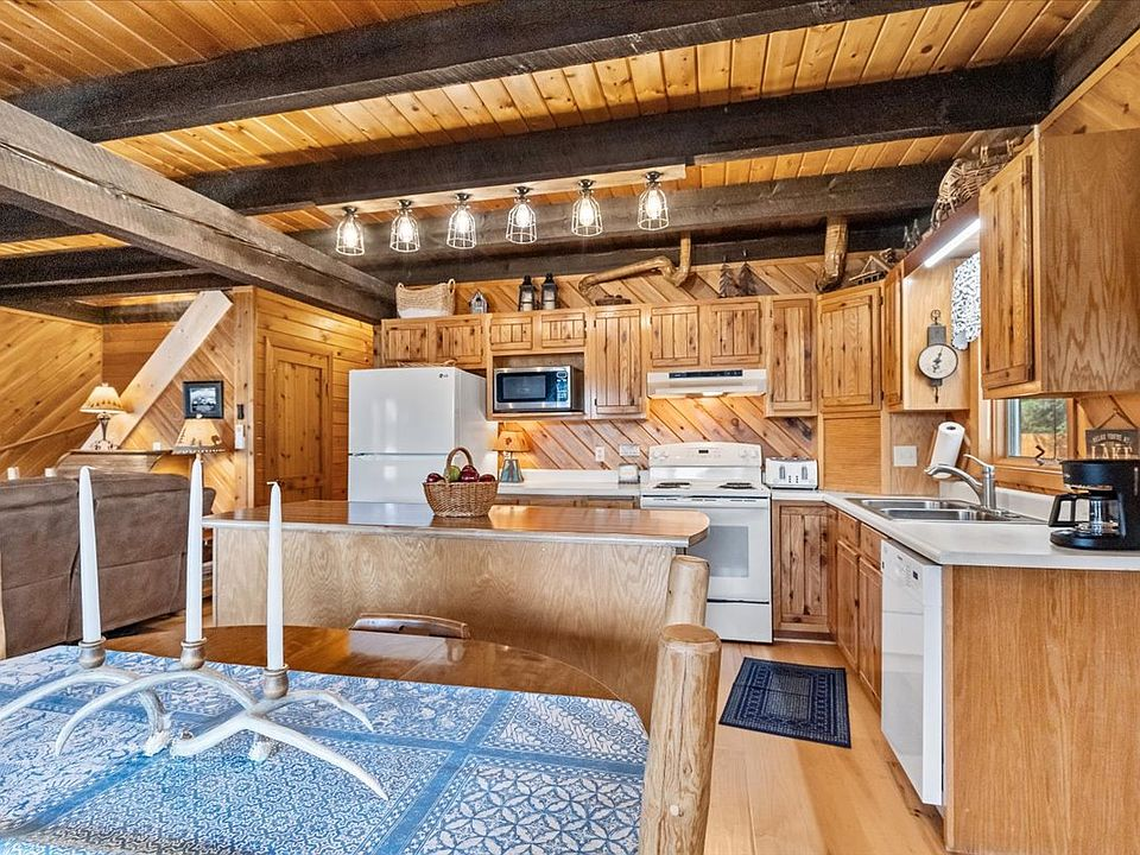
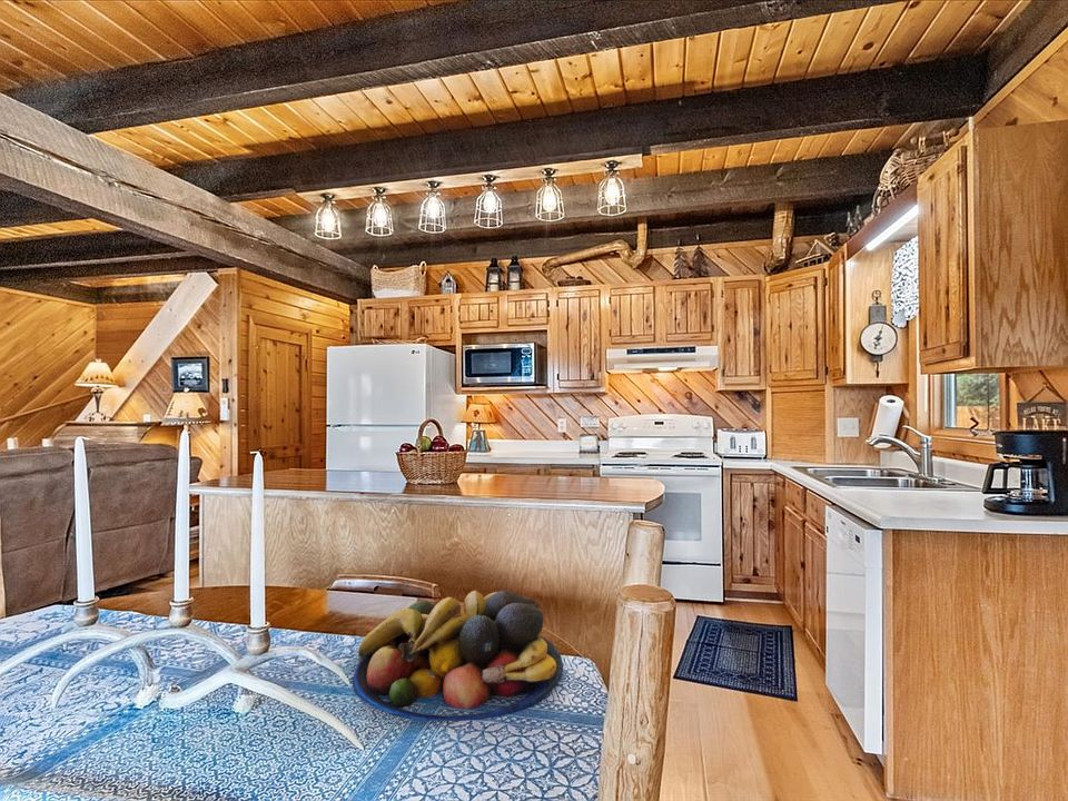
+ fruit bowl [353,590,564,722]
